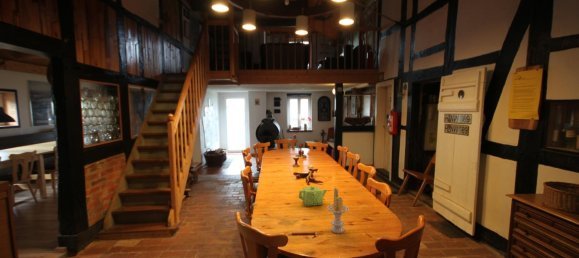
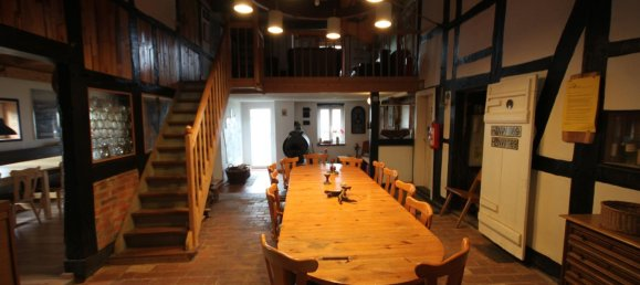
- teapot [298,185,328,207]
- candle [326,187,350,234]
